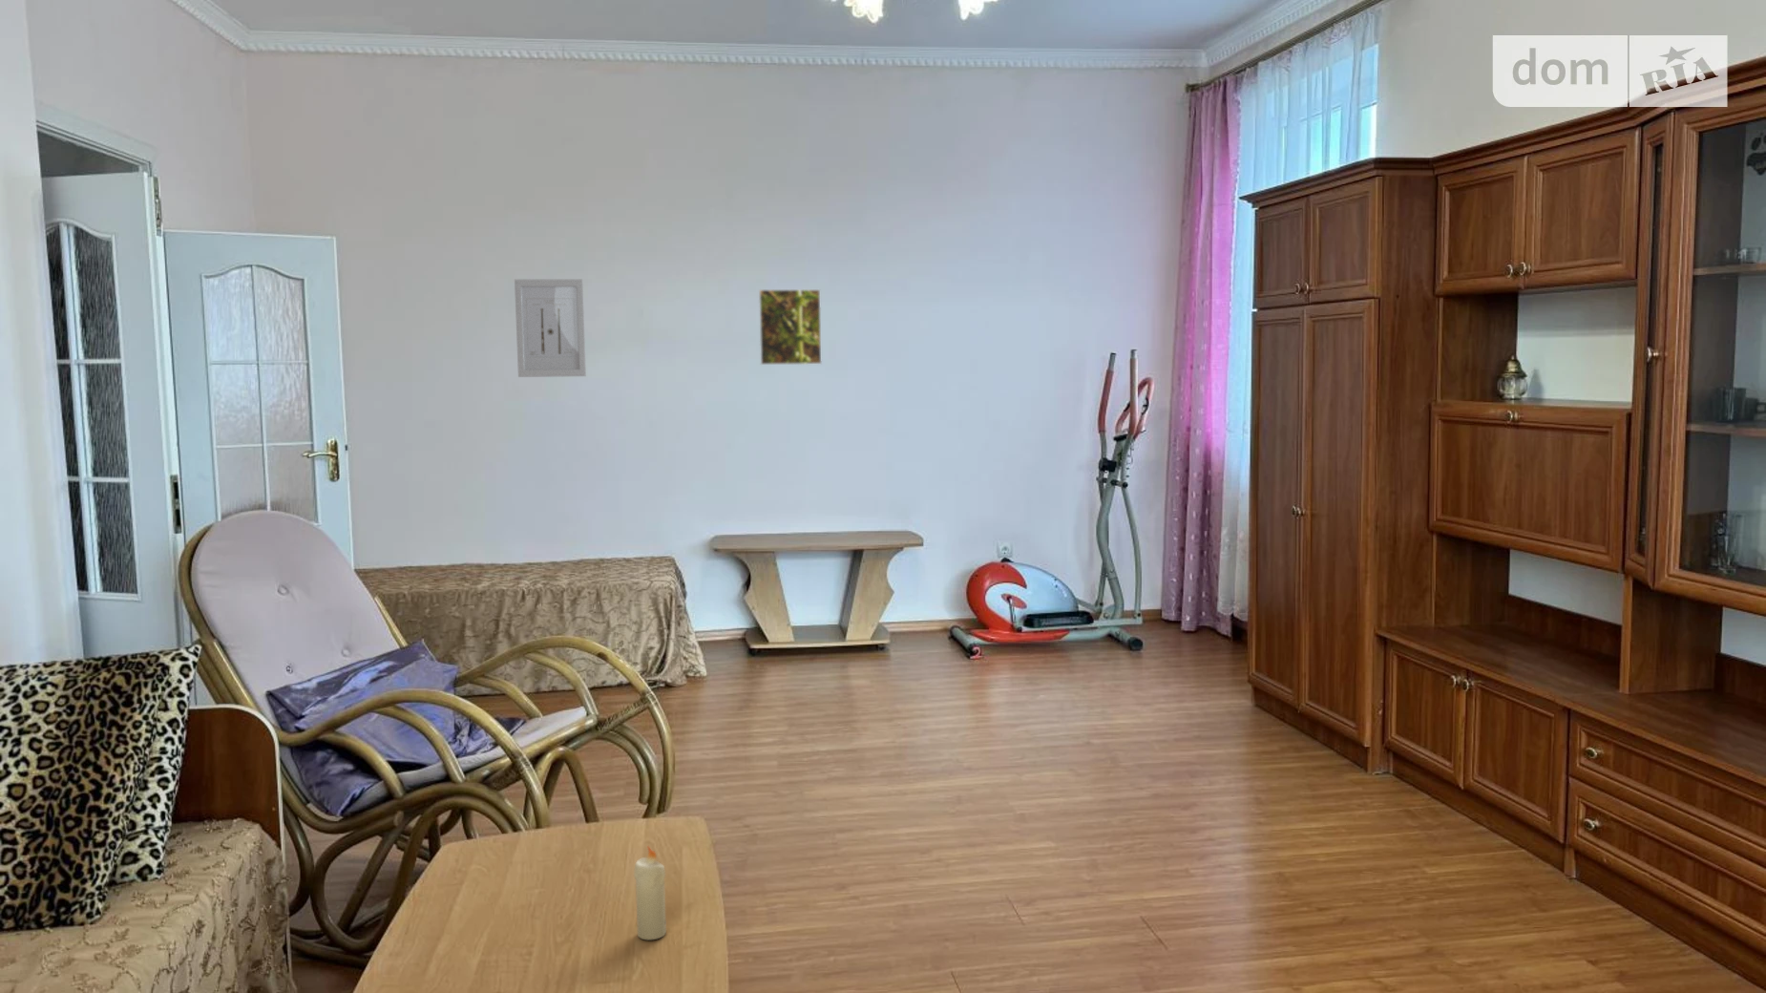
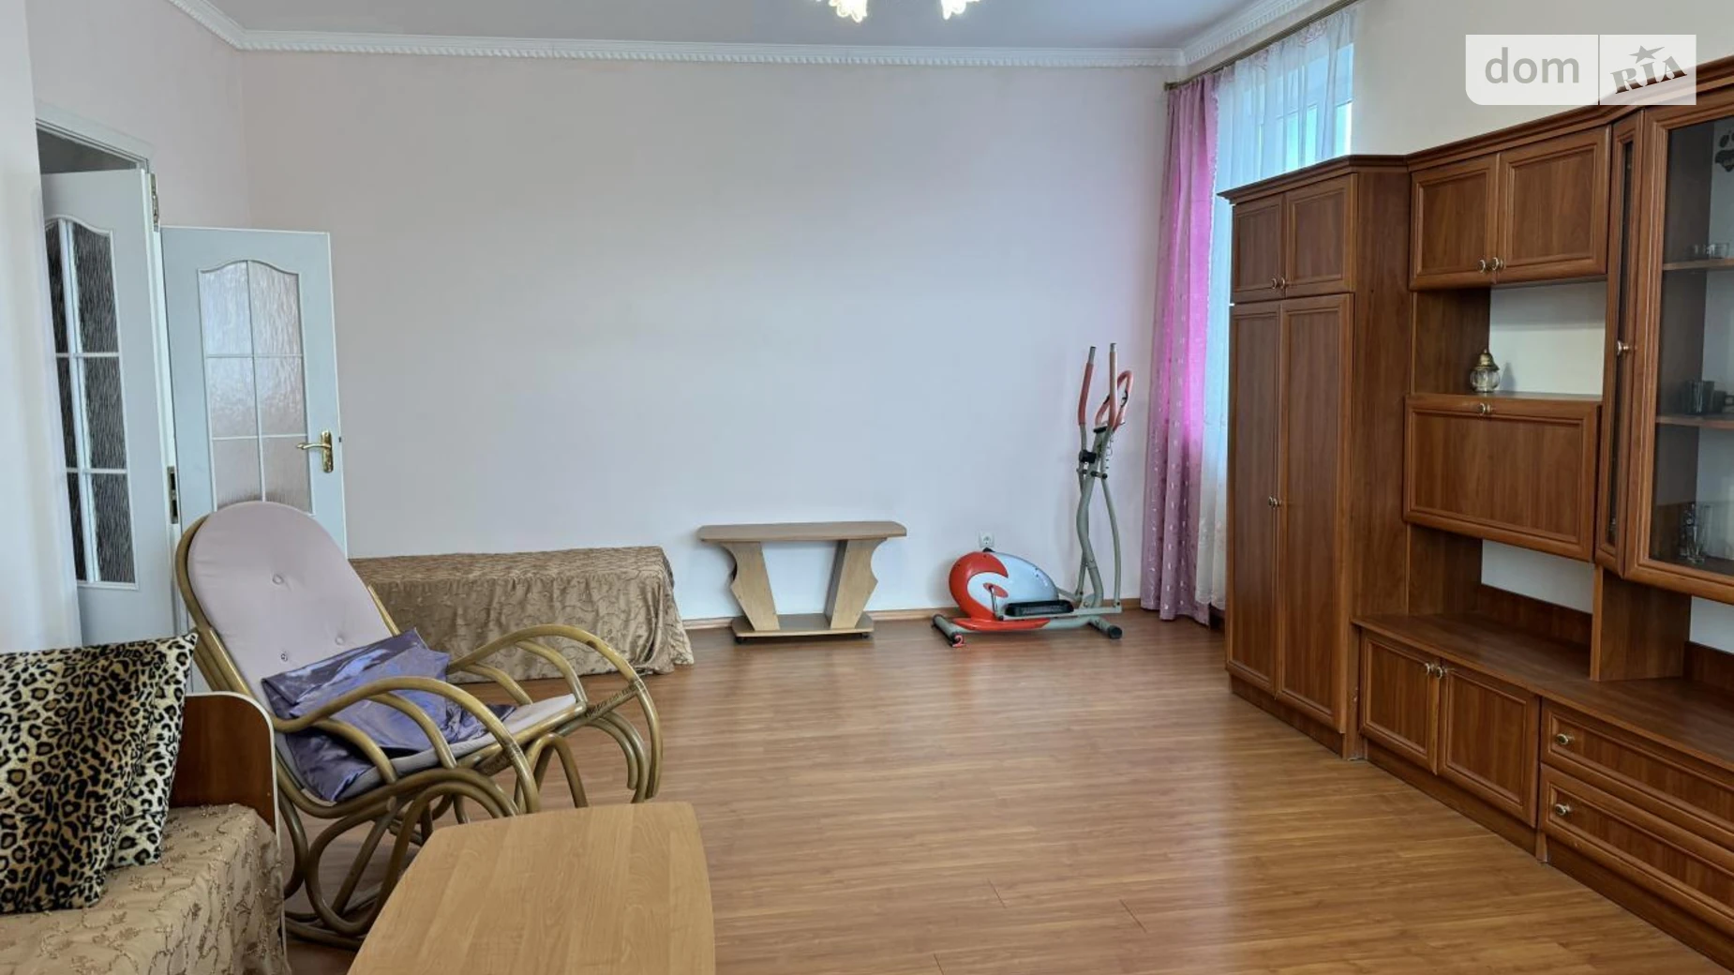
- candle [633,845,667,941]
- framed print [758,289,822,366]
- wall art [513,279,587,378]
